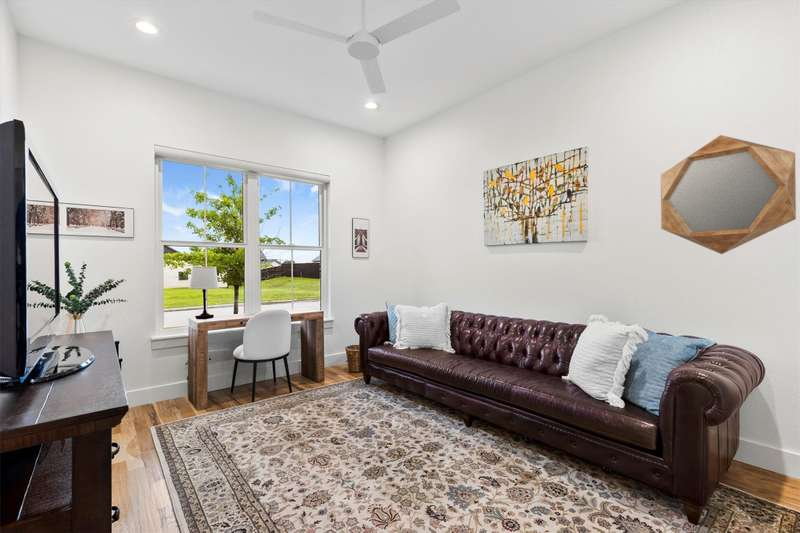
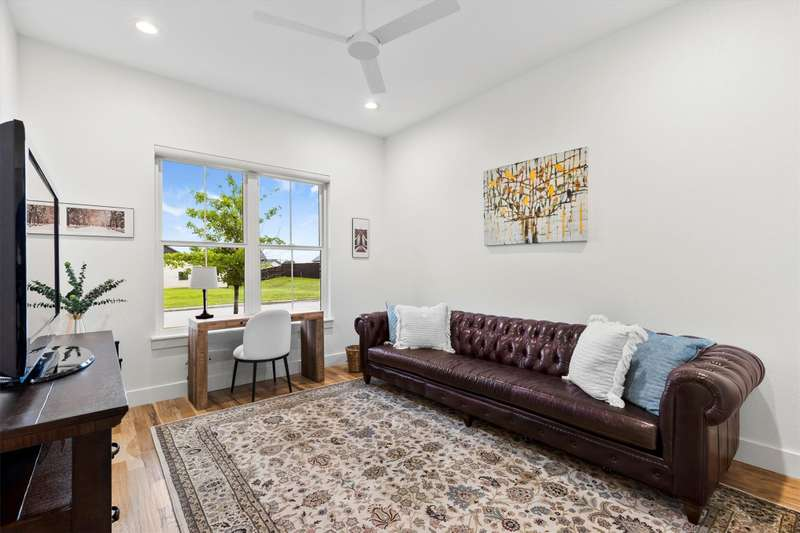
- home mirror [660,134,797,255]
